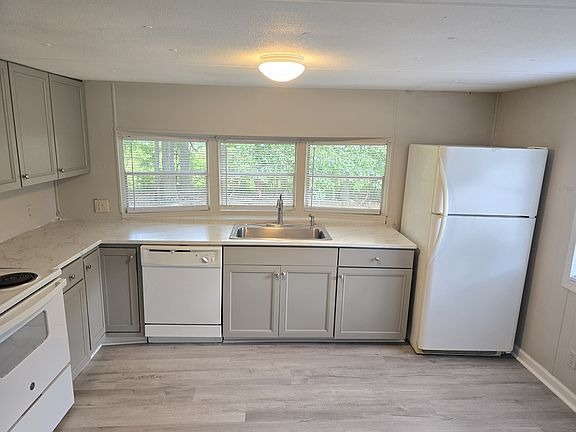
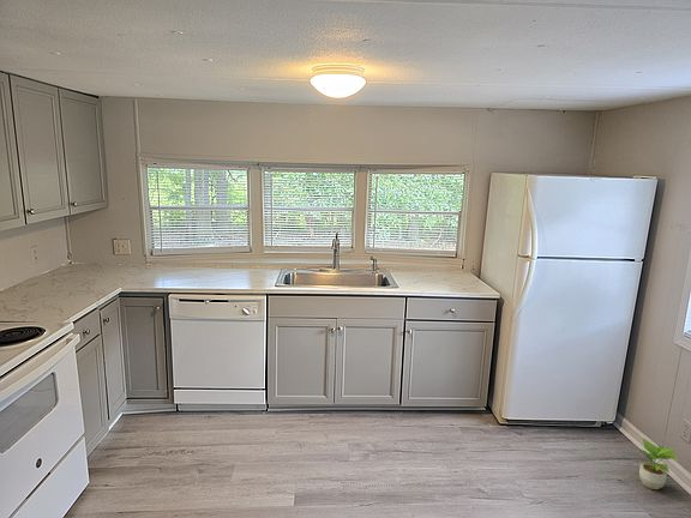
+ potted plant [635,438,680,490]
